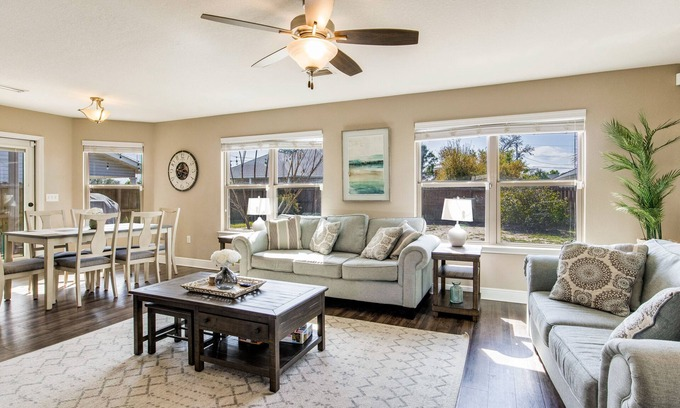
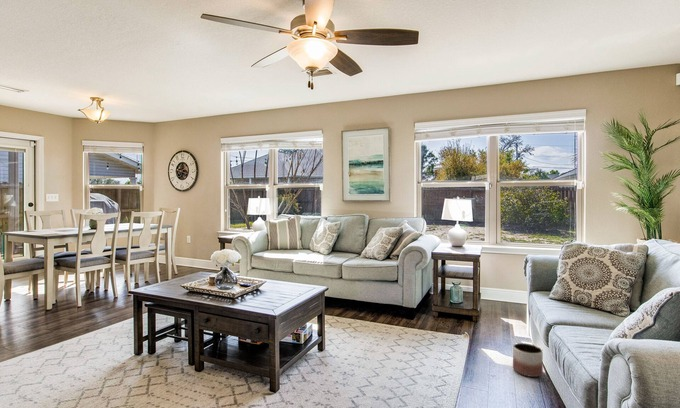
+ planter [512,342,544,378]
